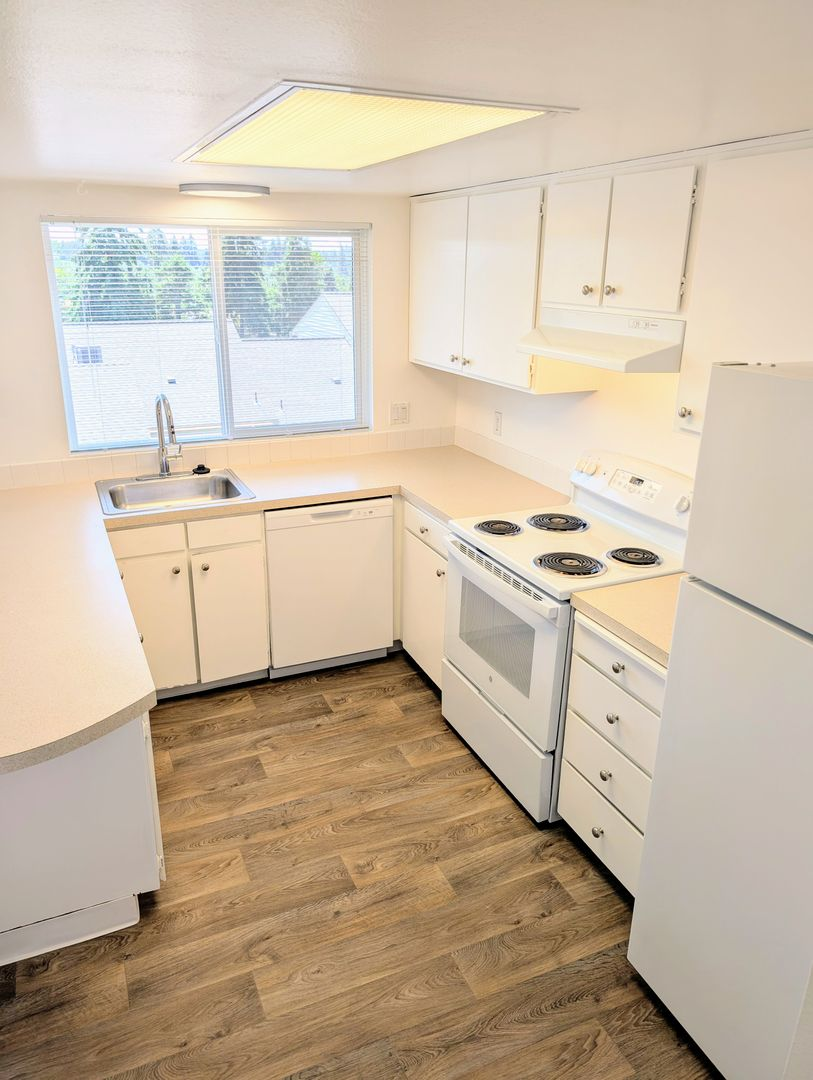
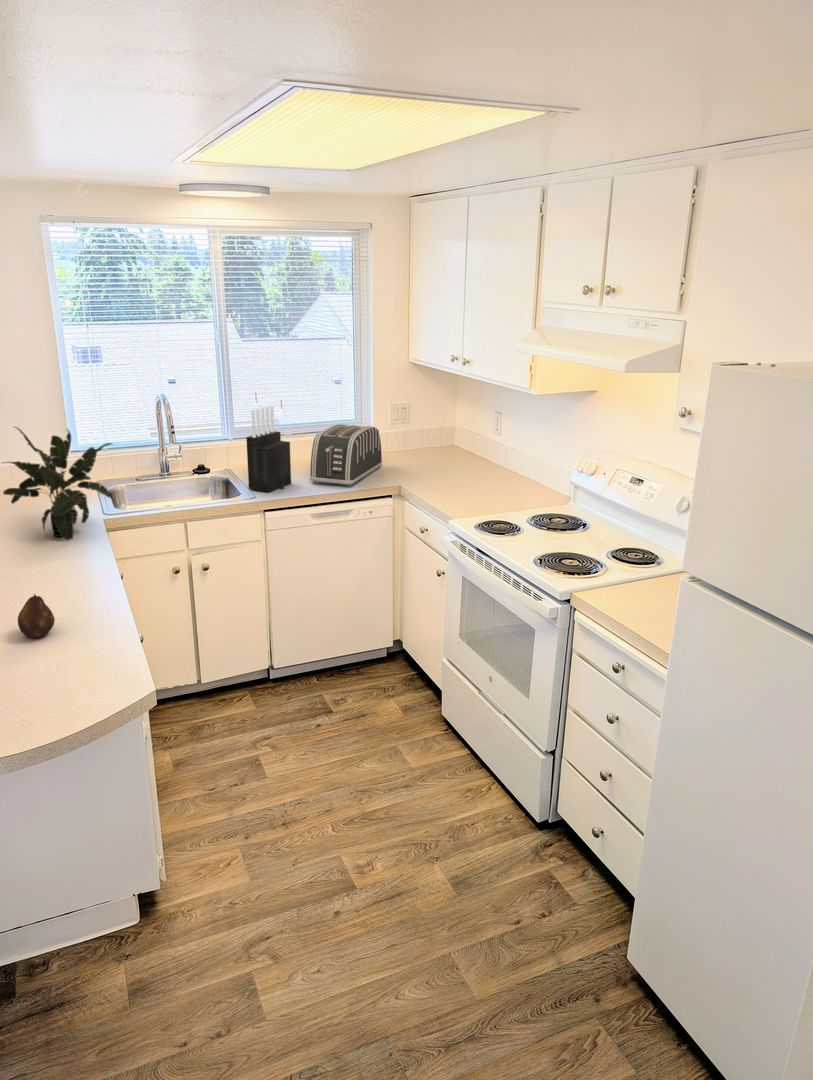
+ knife block [245,405,292,493]
+ toaster [309,423,383,488]
+ fruit [17,593,56,639]
+ potted plant [1,426,114,541]
